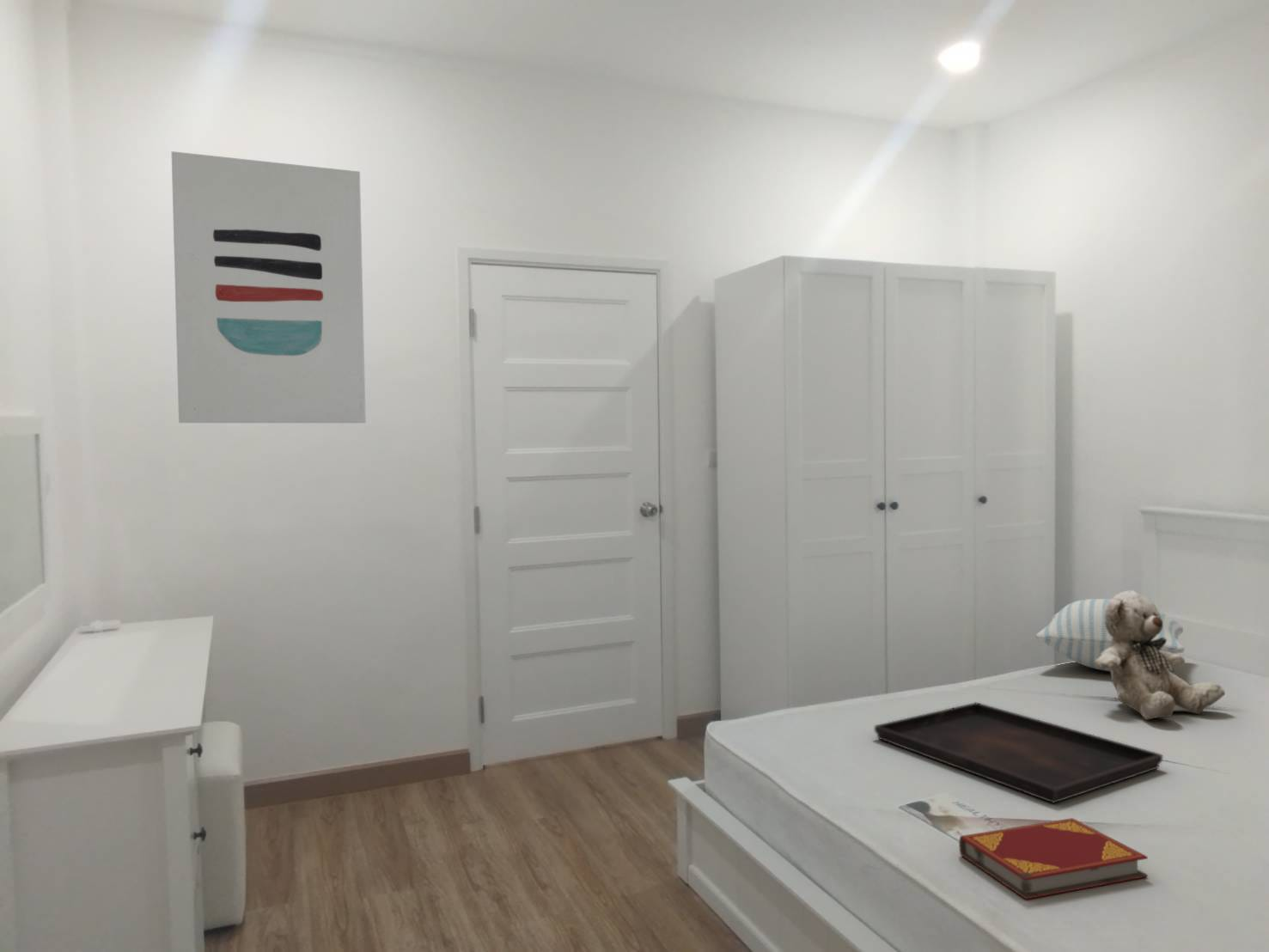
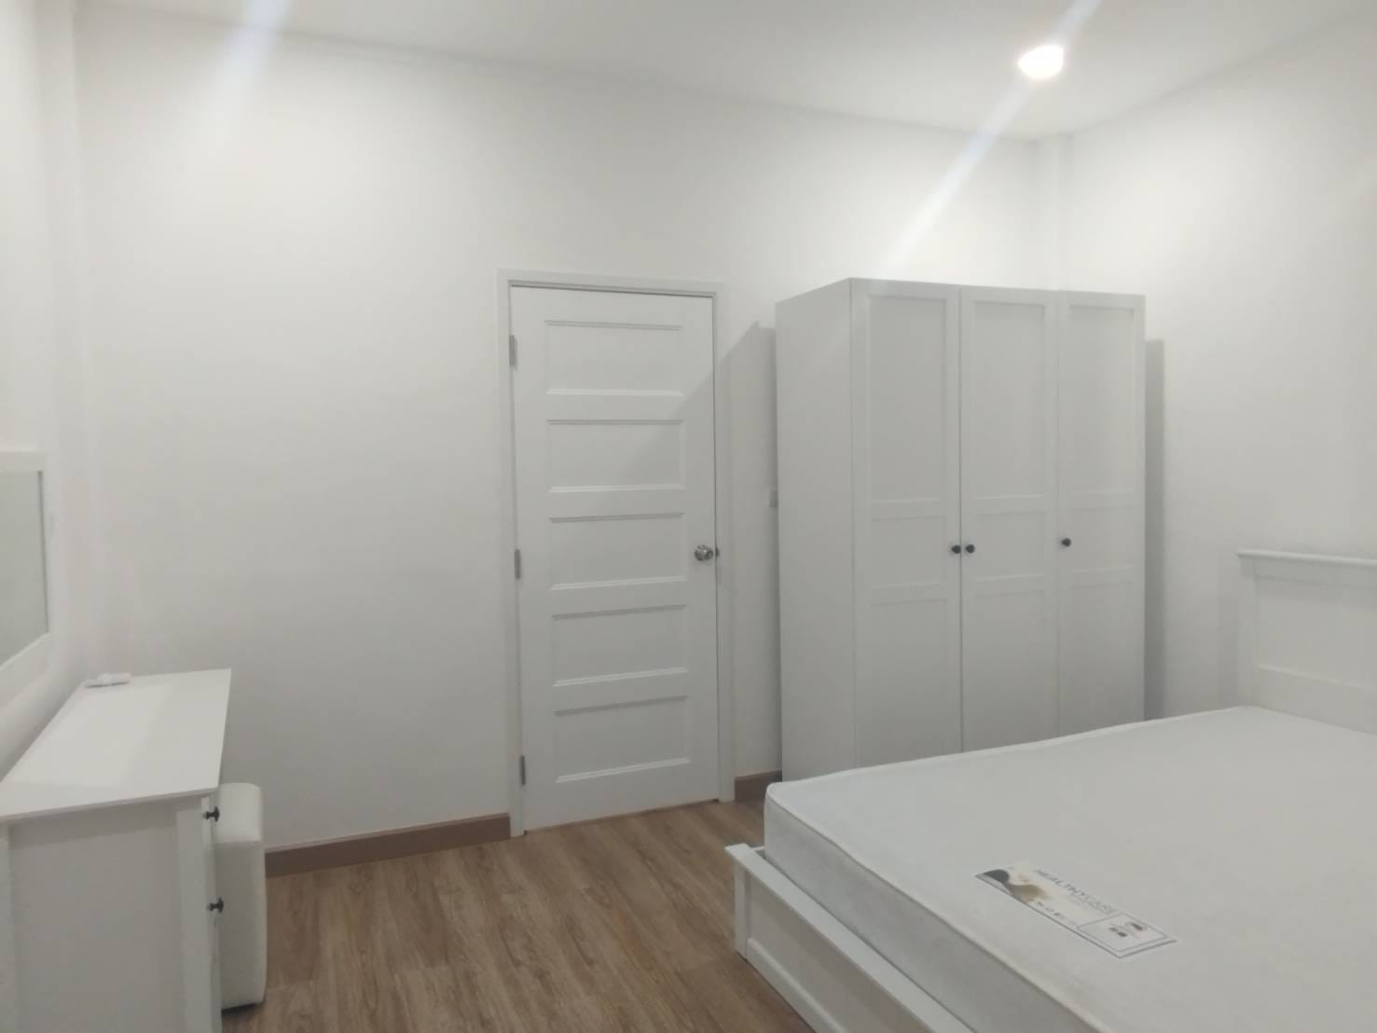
- teddy bear [1094,589,1226,721]
- wall art [171,150,367,424]
- pillow [1034,598,1186,673]
- serving tray [874,702,1163,804]
- hardback book [958,817,1149,900]
